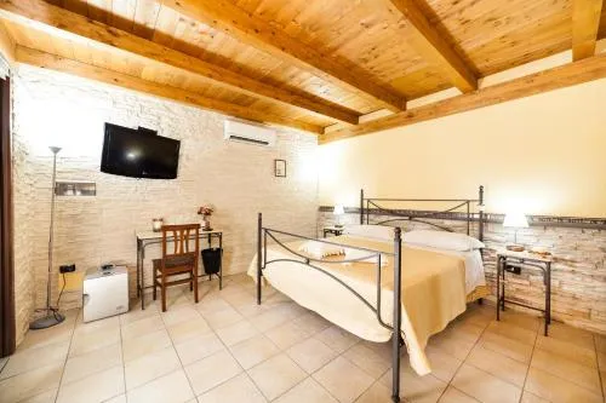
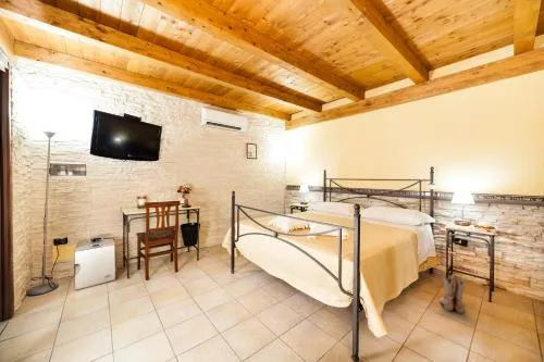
+ boots [438,273,468,314]
